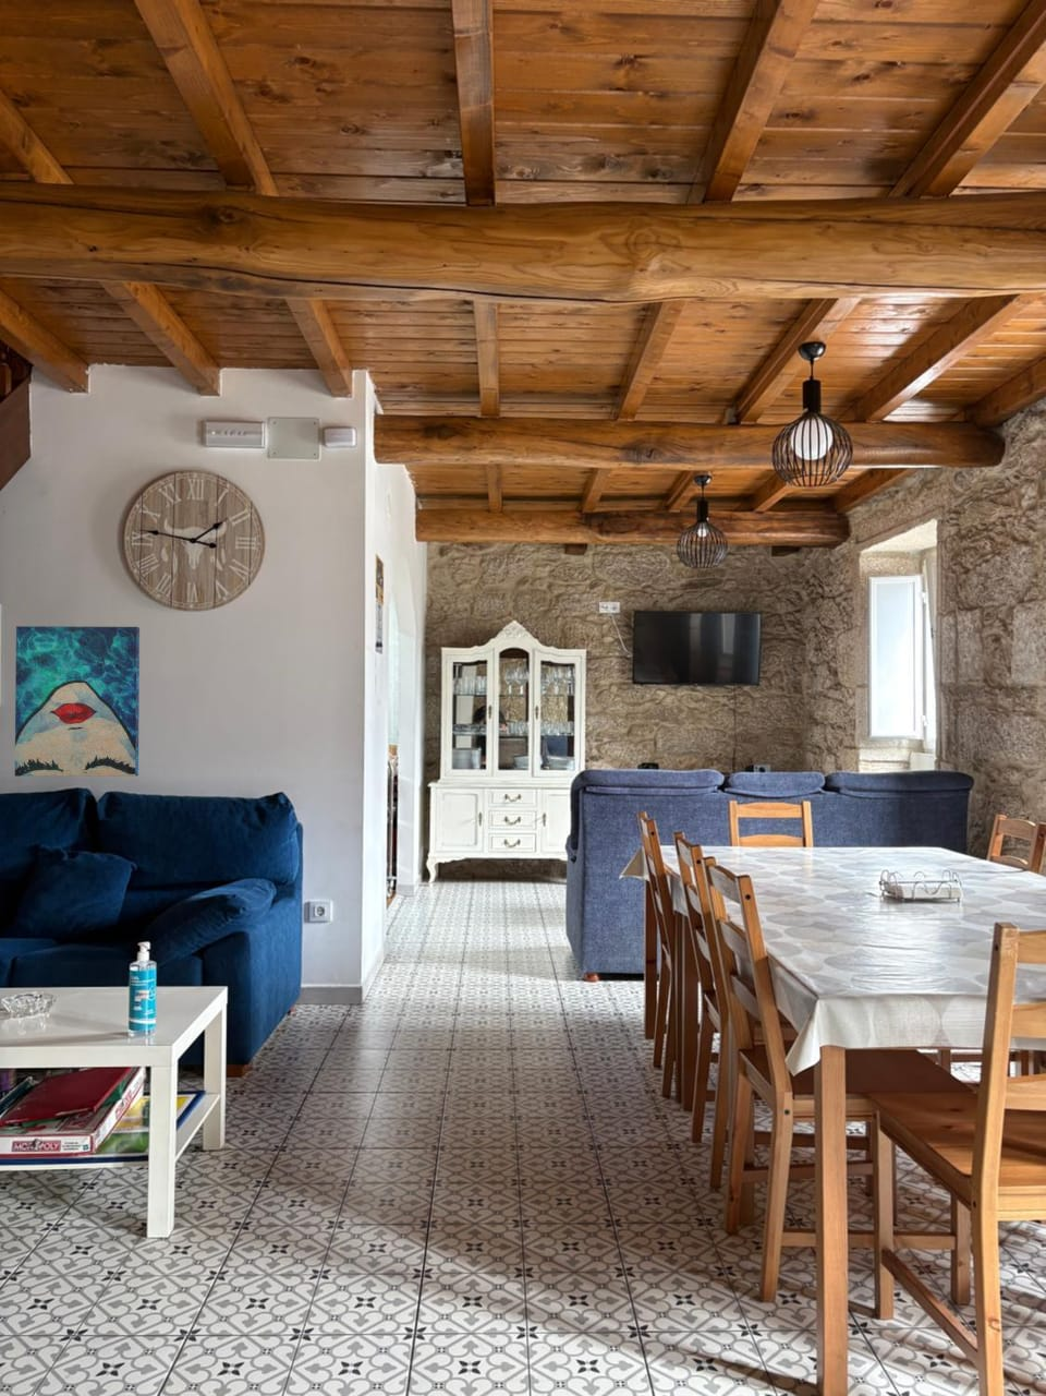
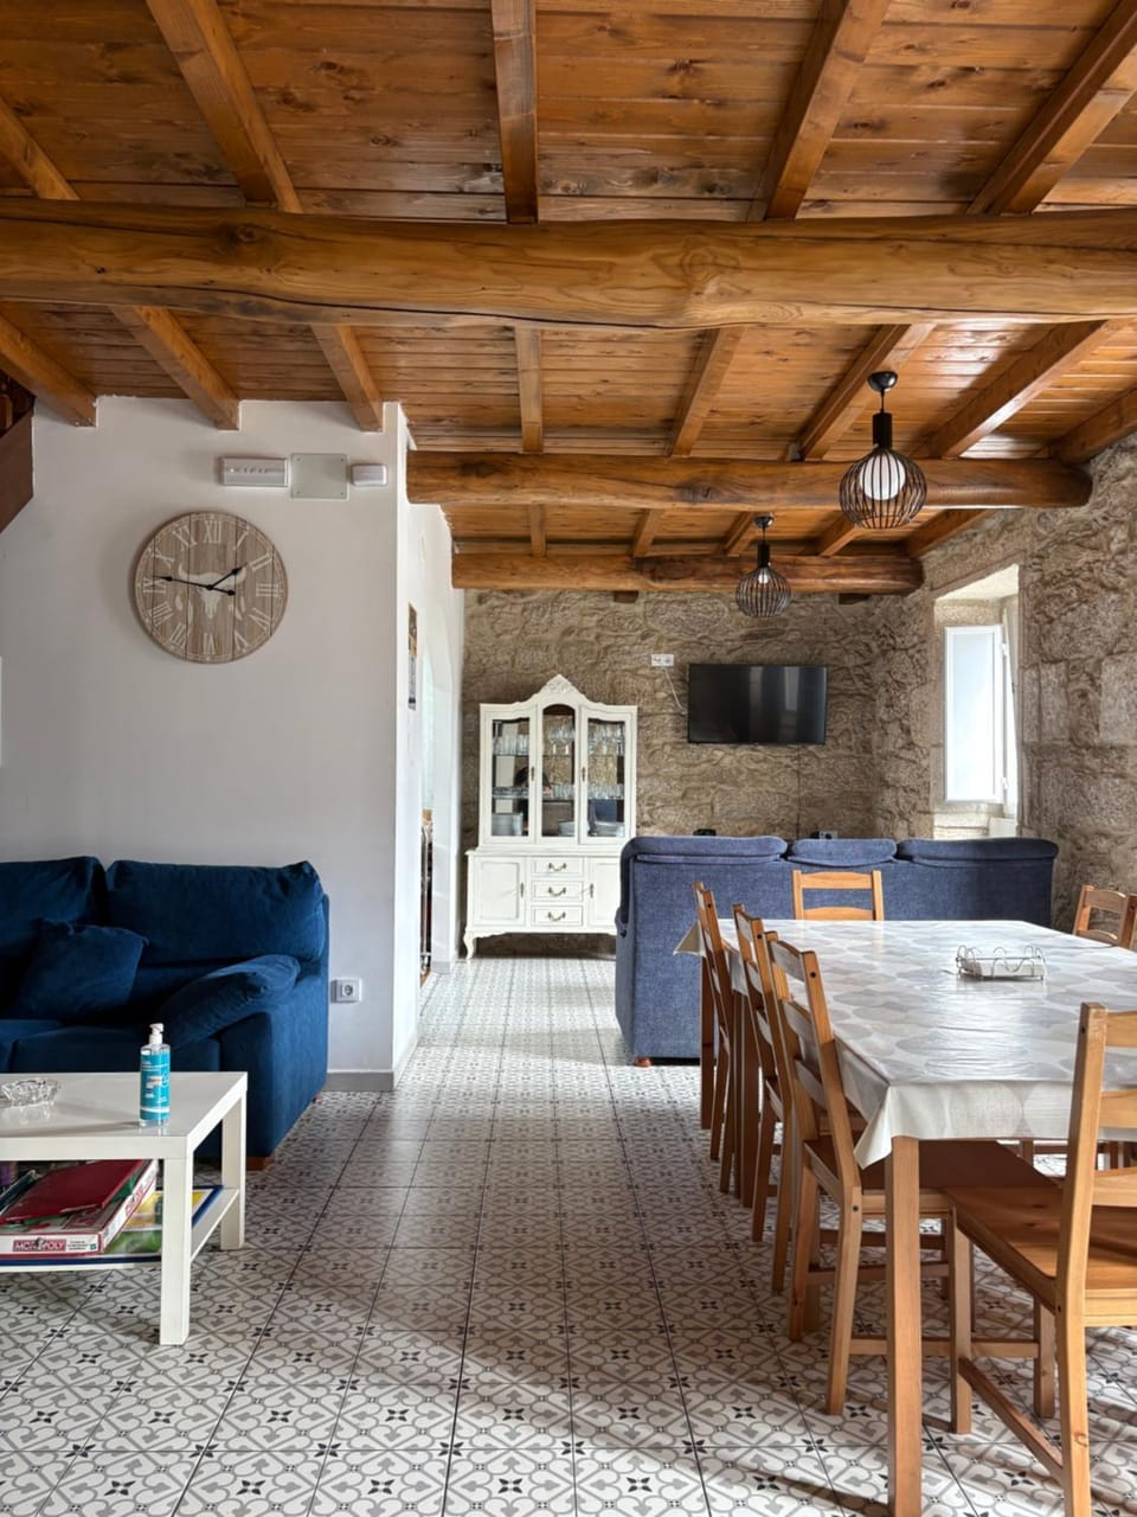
- wall art [14,625,141,777]
